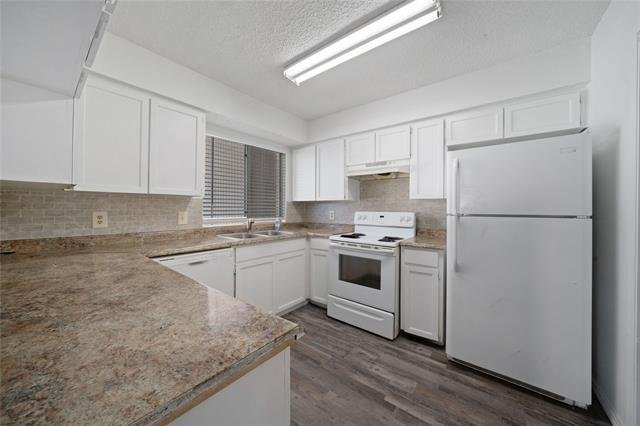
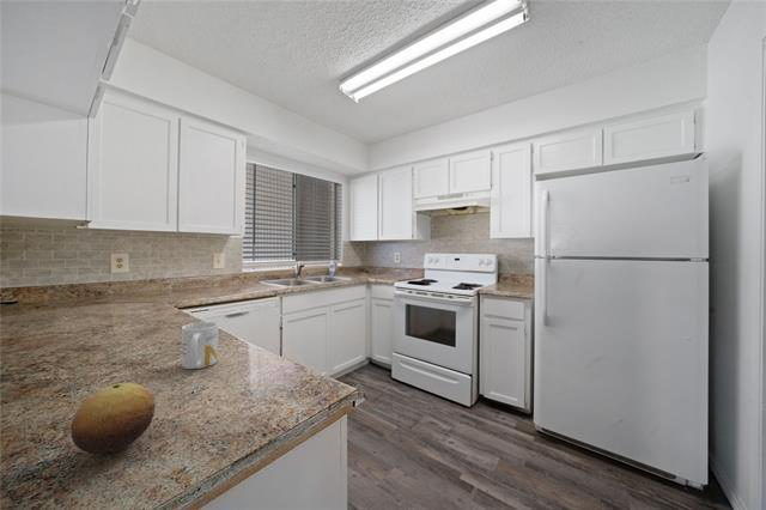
+ mug [181,321,219,370]
+ fruit [69,382,157,455]
